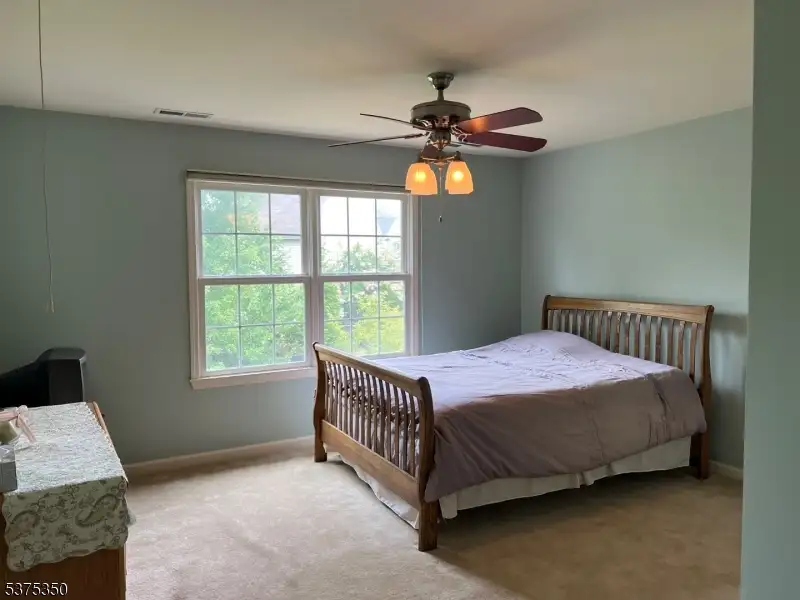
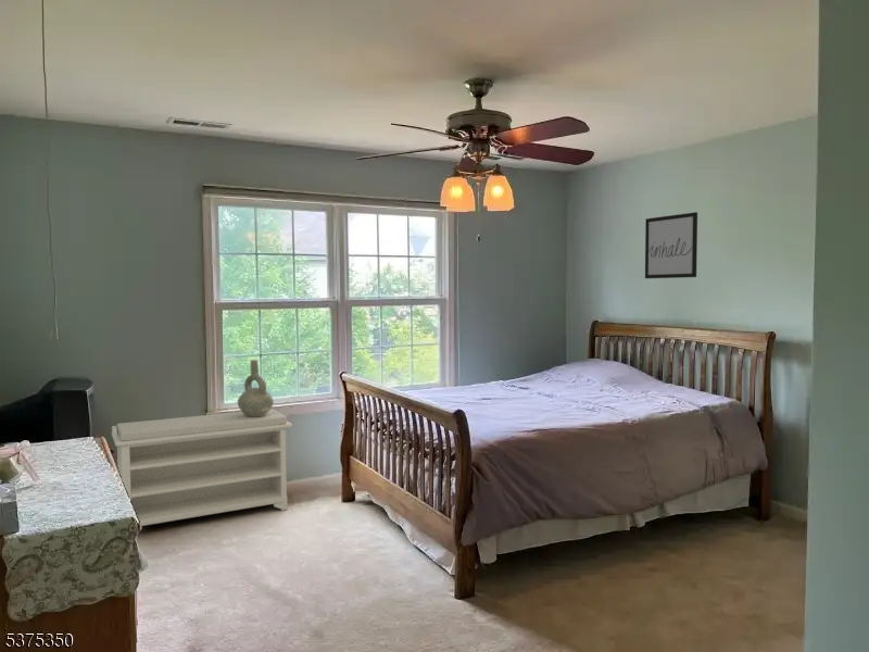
+ wall art [644,211,698,279]
+ bench [111,408,293,530]
+ decorative vase [237,359,275,416]
